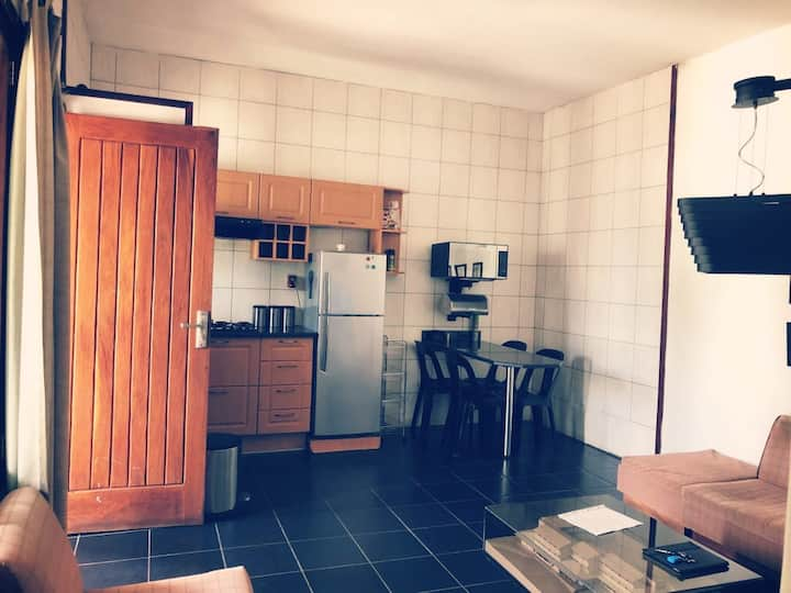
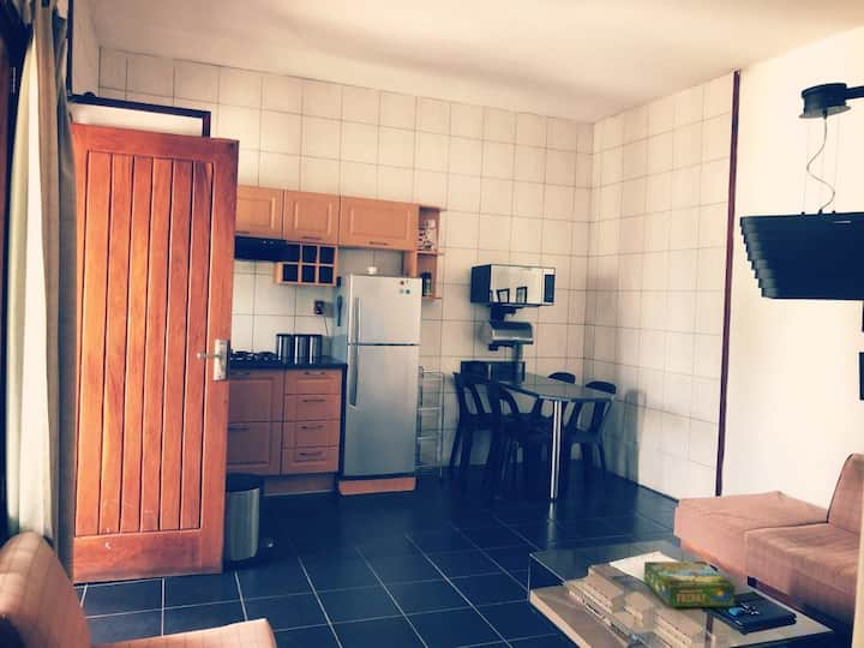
+ board game [643,560,737,608]
